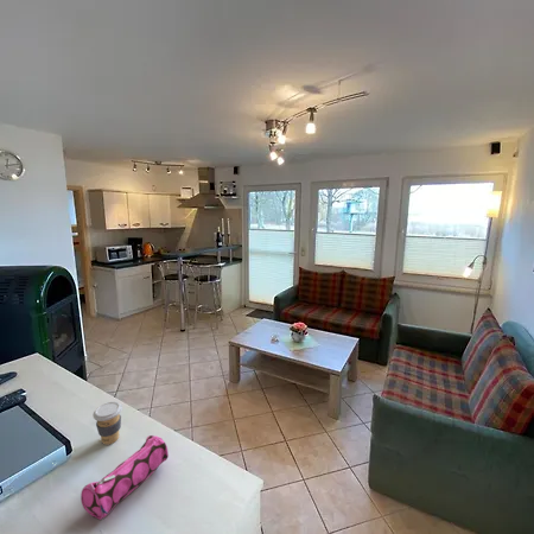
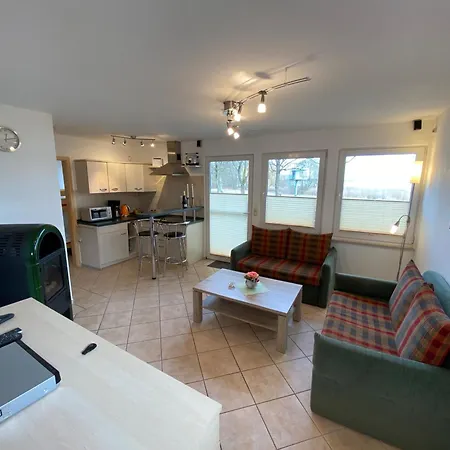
- coffee cup [91,401,123,445]
- pencil case [80,434,170,521]
